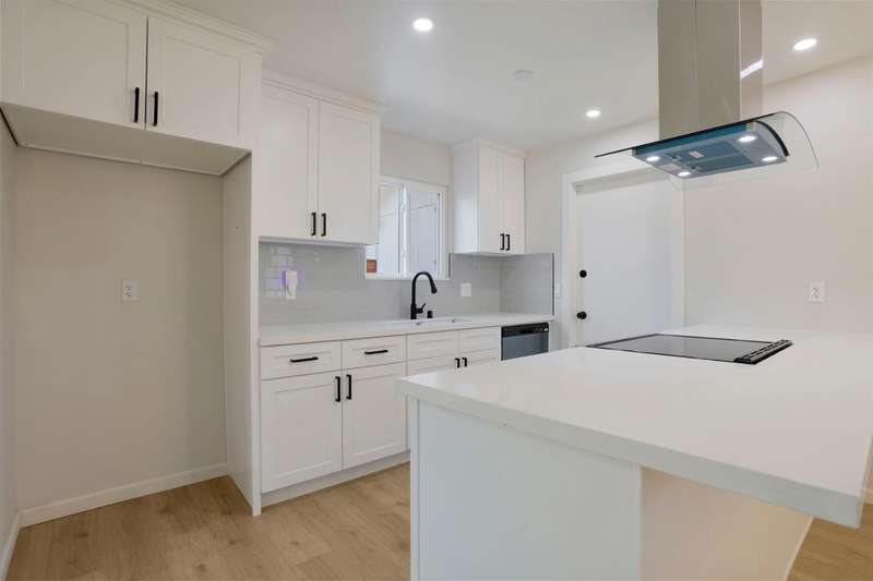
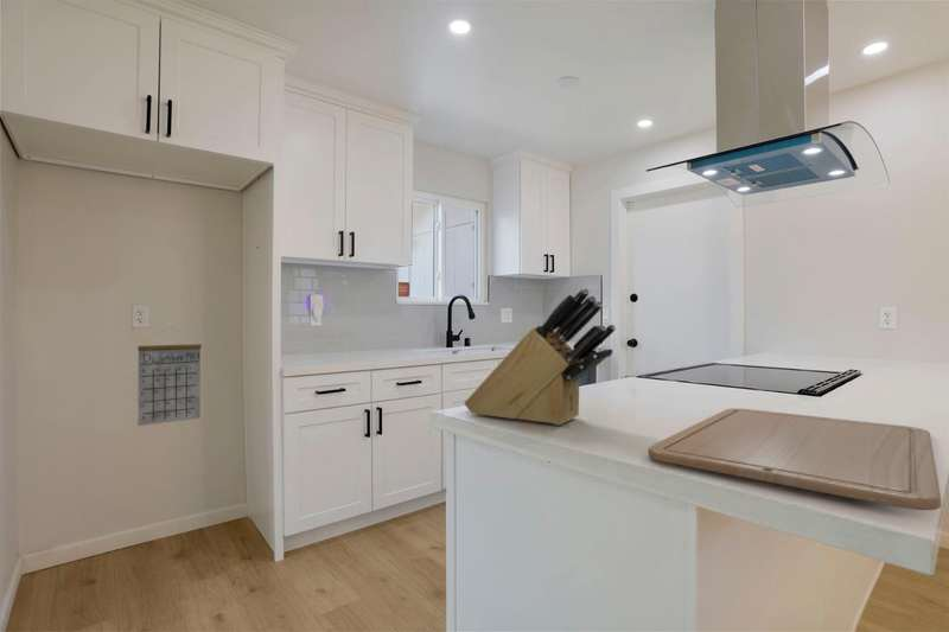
+ calendar [136,326,203,427]
+ chopping board [648,407,942,511]
+ knife block [464,287,617,426]
